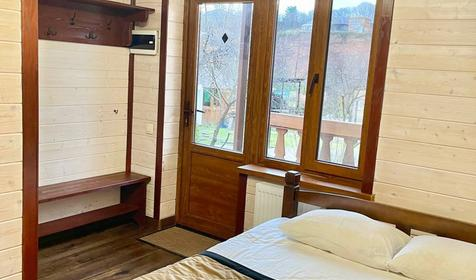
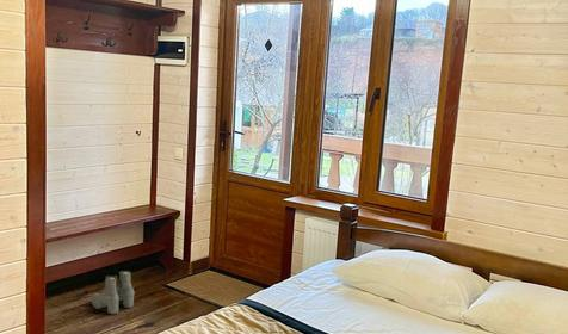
+ boots [91,270,135,316]
